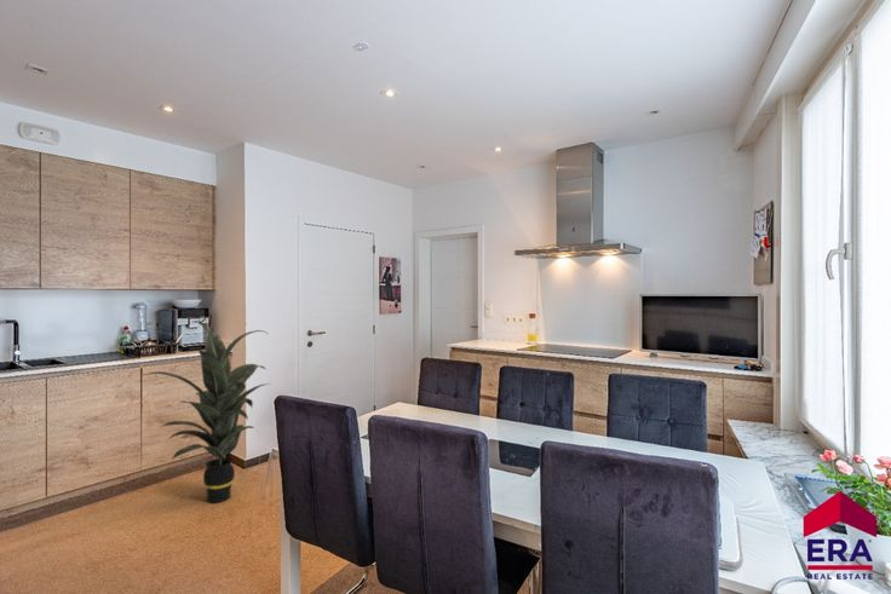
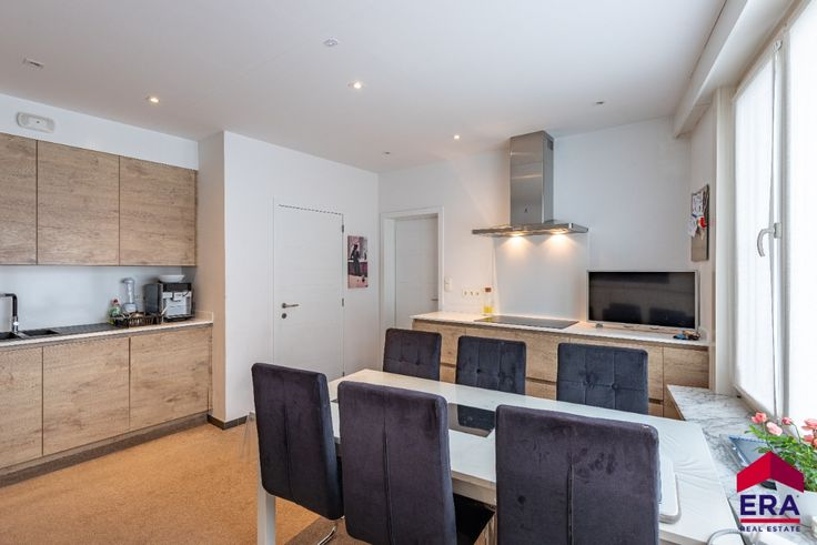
- indoor plant [144,321,270,503]
